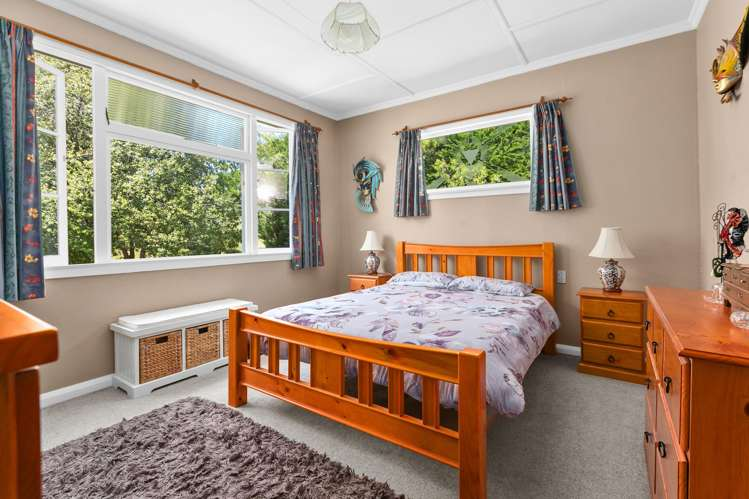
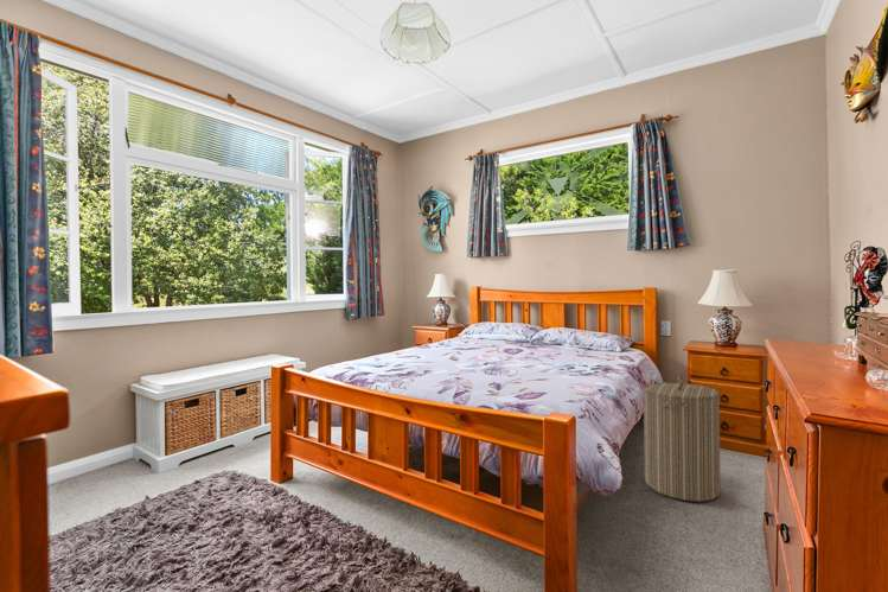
+ laundry hamper [641,373,722,503]
